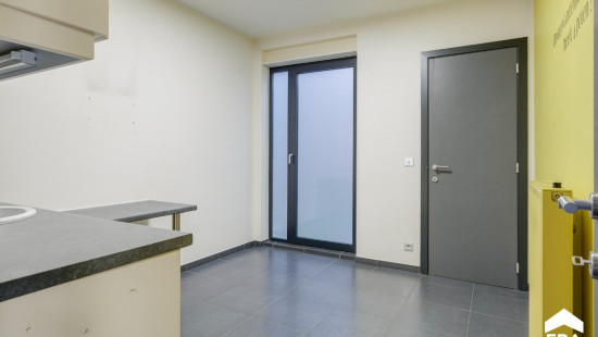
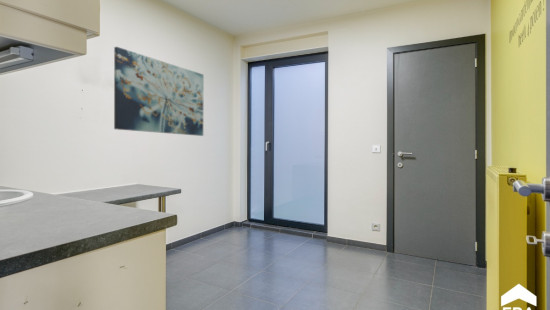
+ wall art [113,46,204,137]
